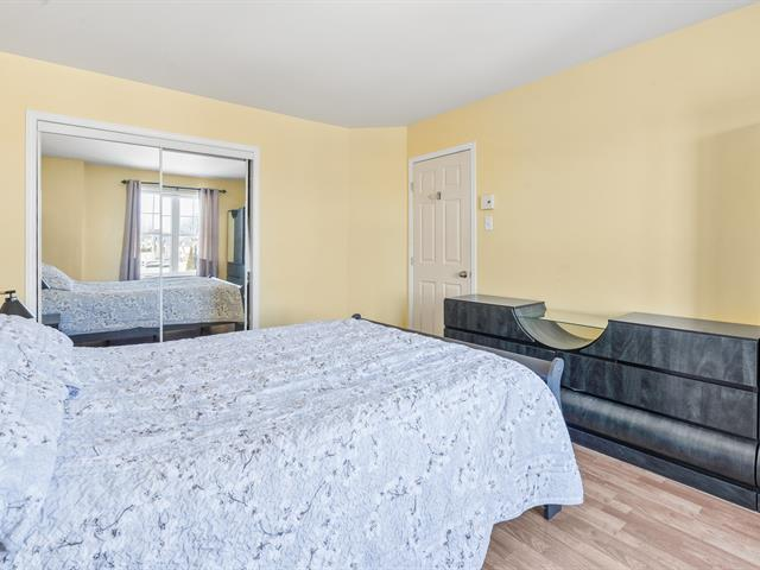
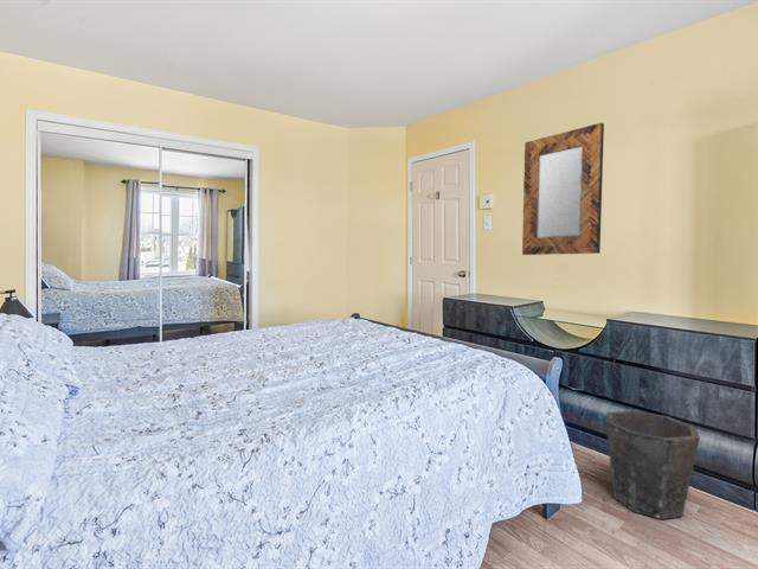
+ waste bin [604,409,701,520]
+ home mirror [521,122,605,256]
